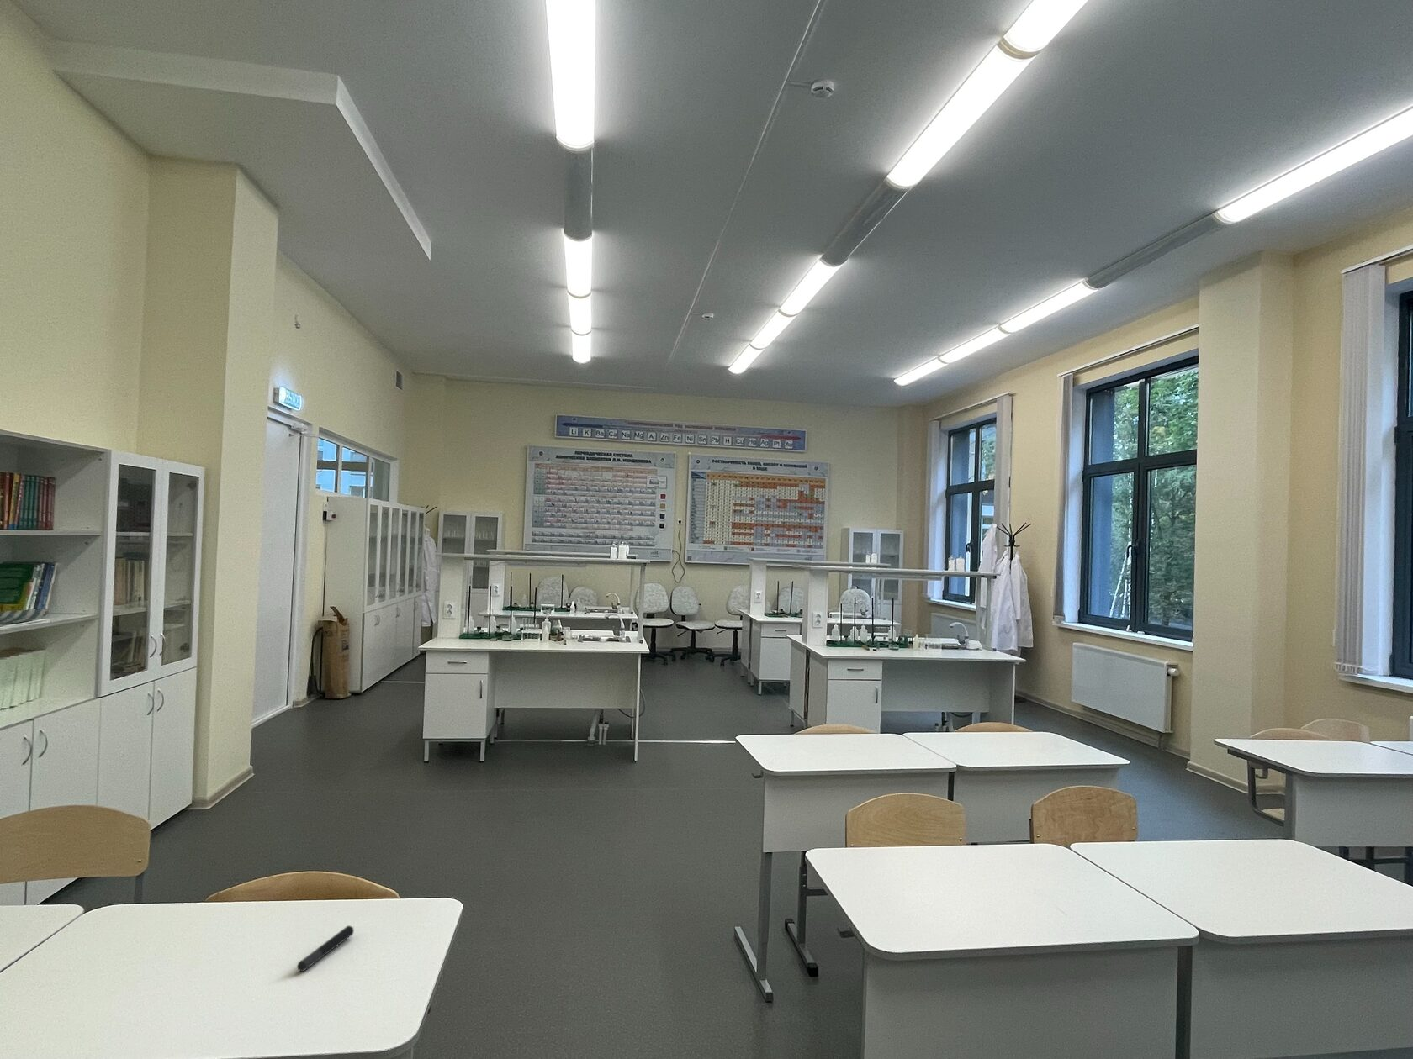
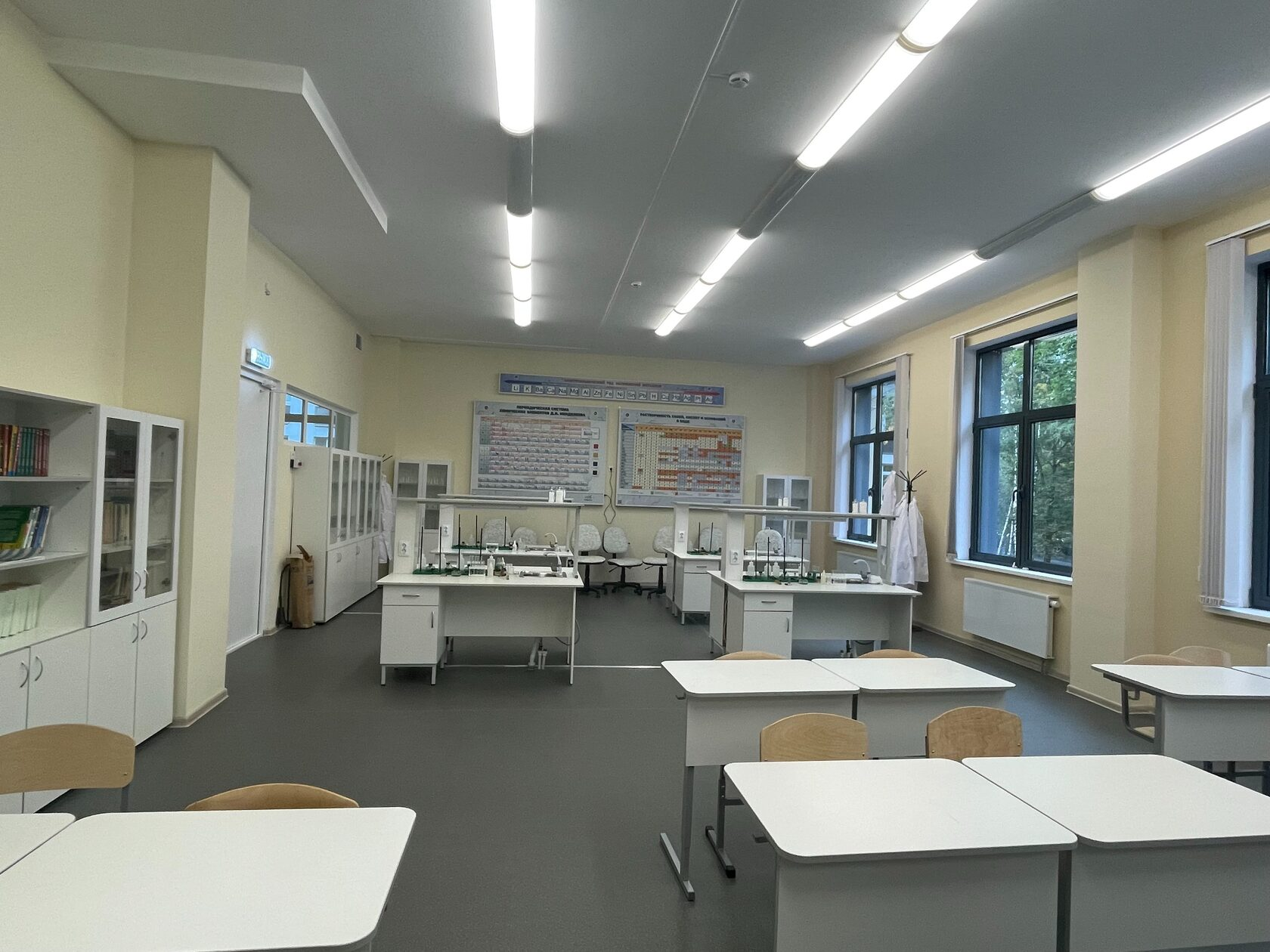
- pen [297,924,355,972]
